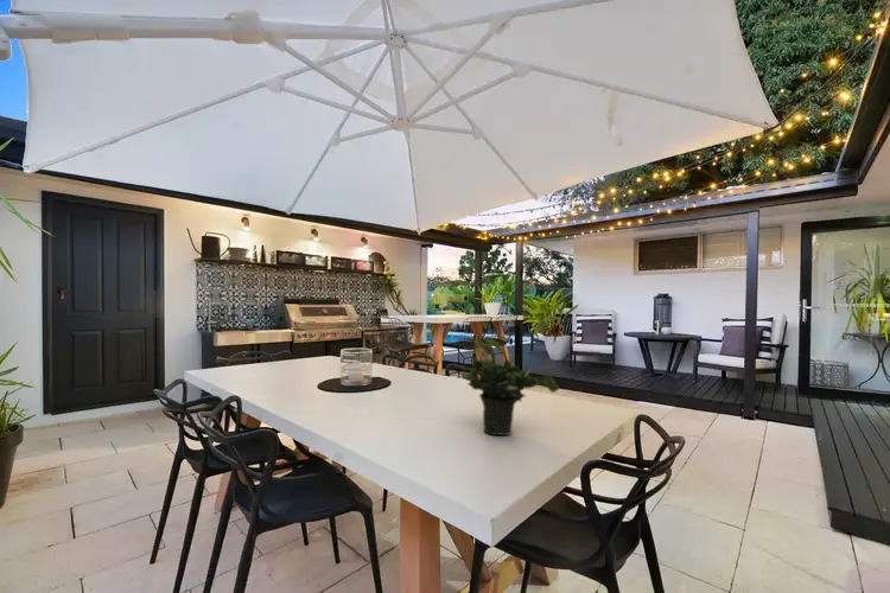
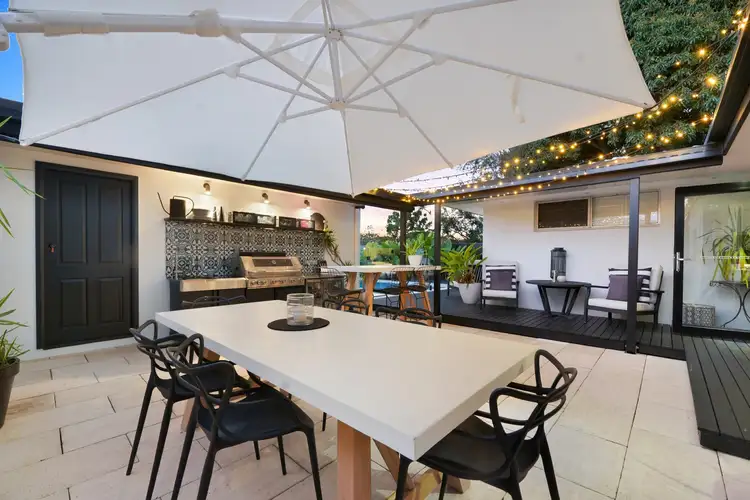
- potted plant [460,334,560,436]
